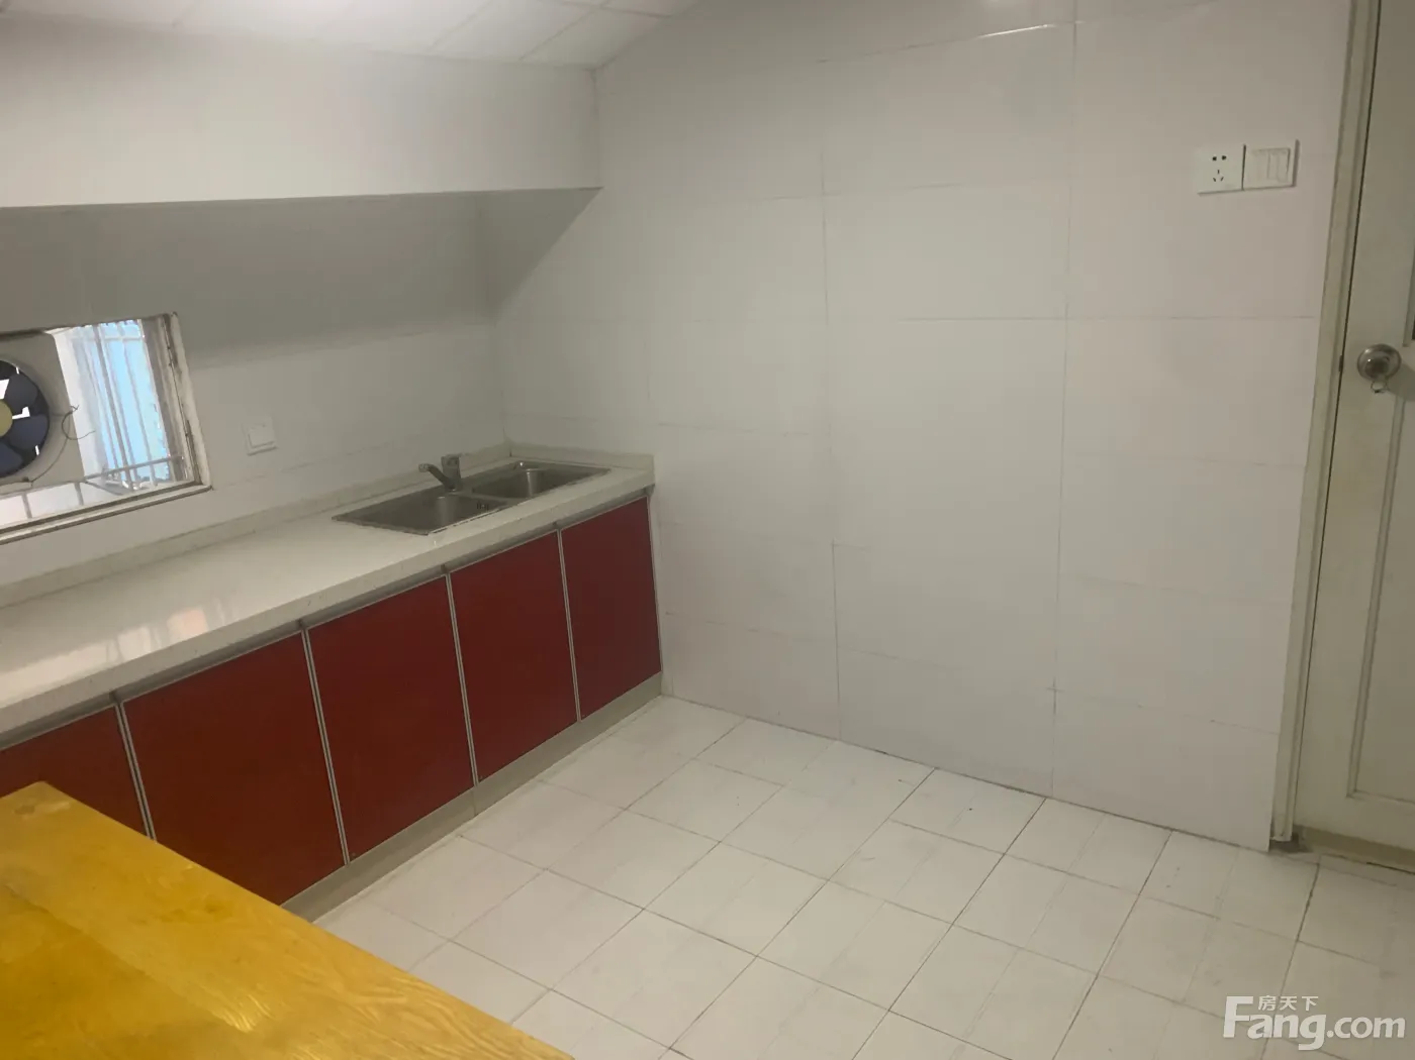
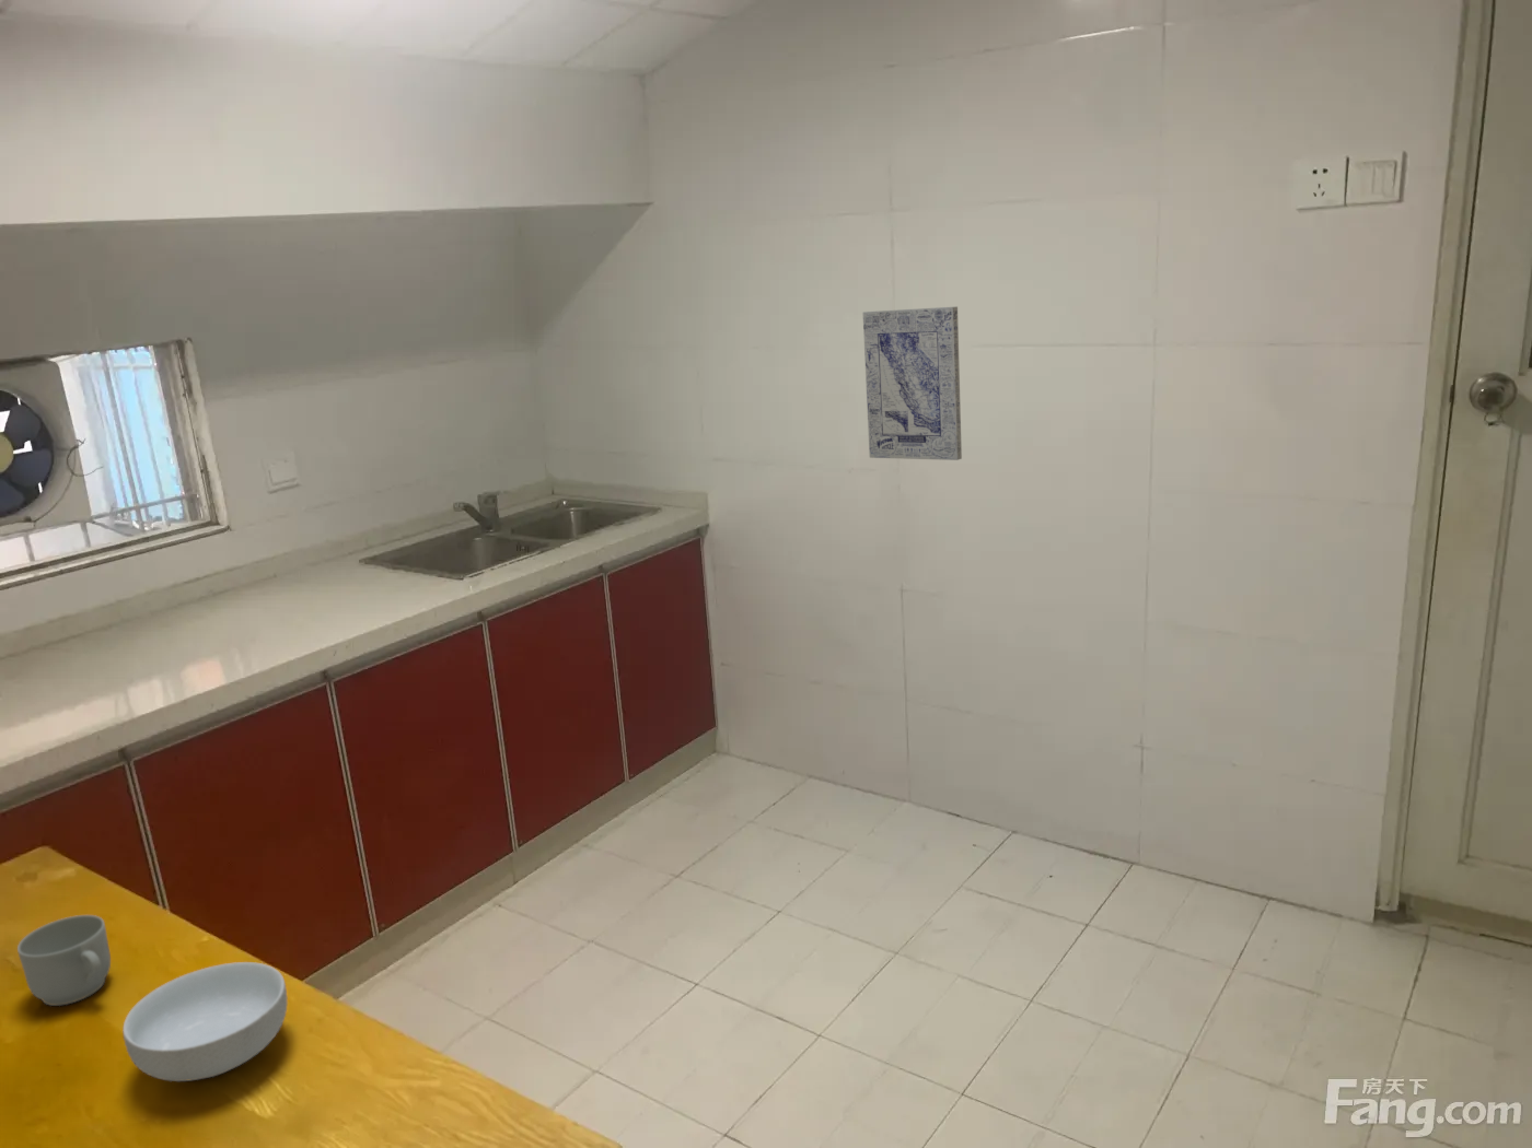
+ cereal bowl [122,961,288,1083]
+ mug [17,914,112,1007]
+ wall art [863,305,963,462]
